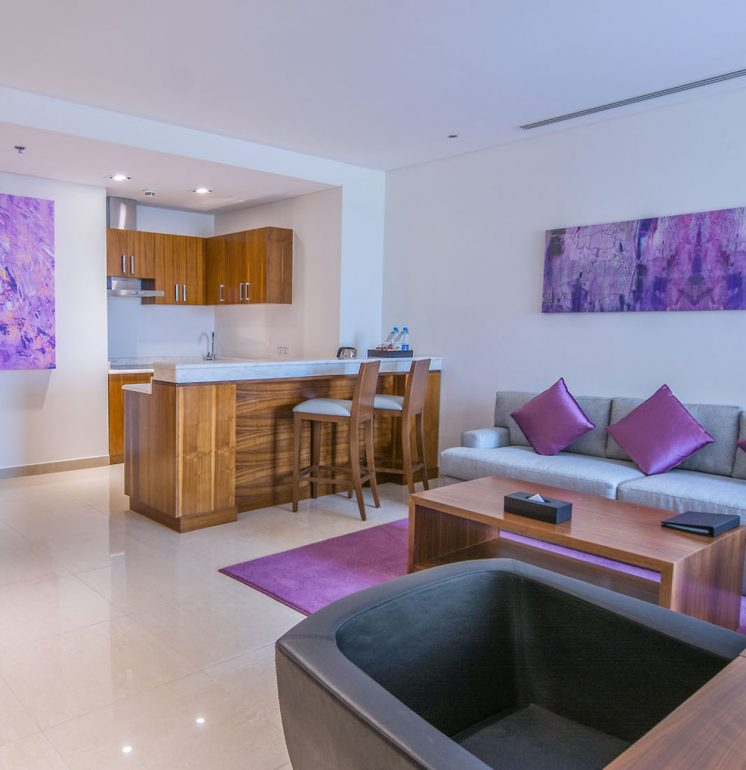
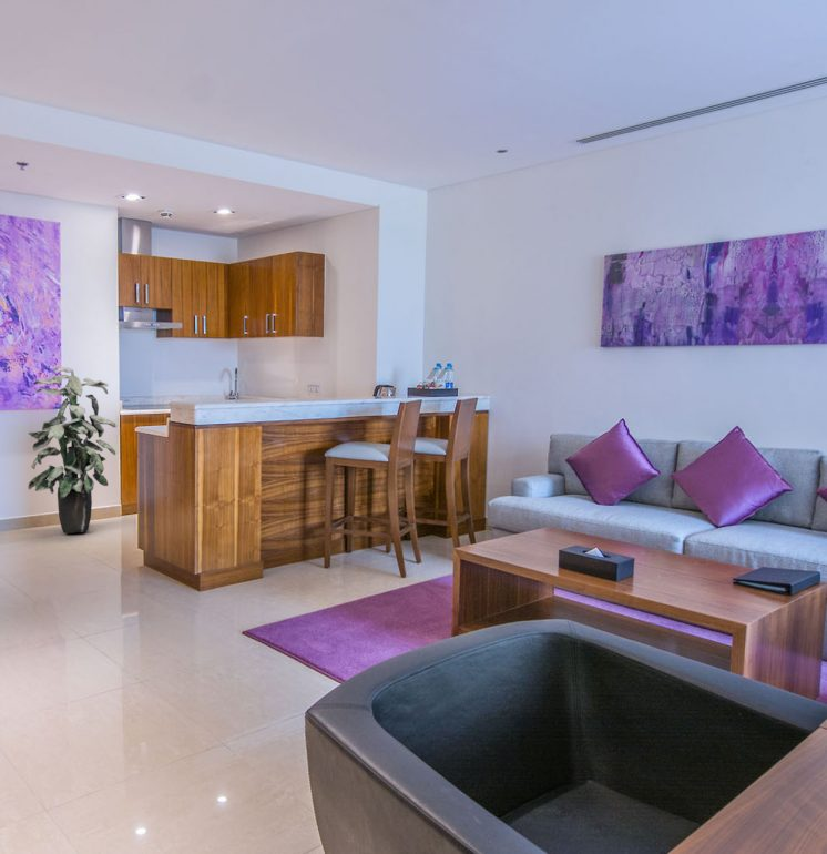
+ indoor plant [27,366,118,535]
